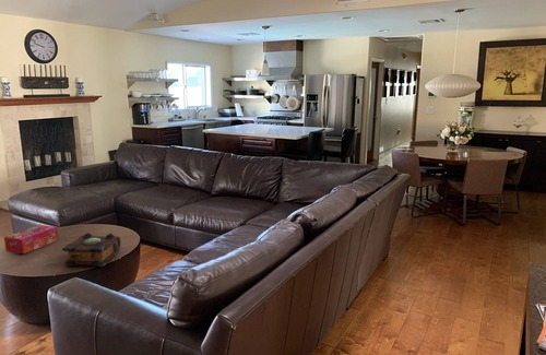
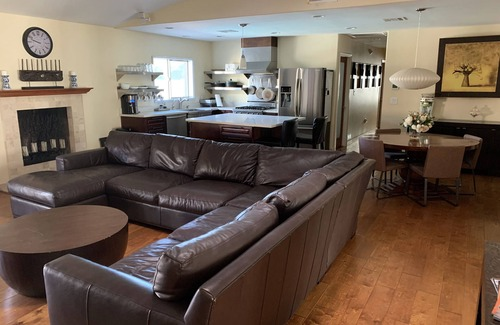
- book [61,232,122,268]
- tissue box [3,224,59,255]
